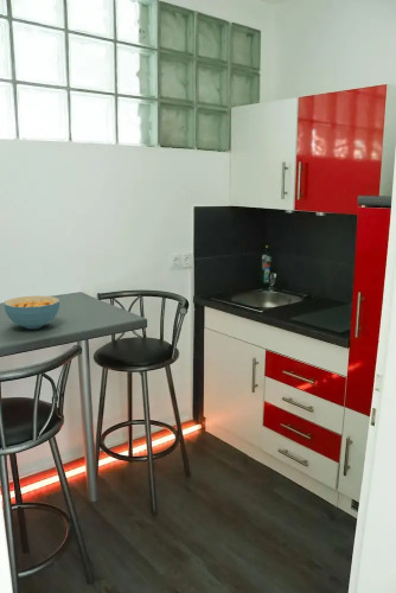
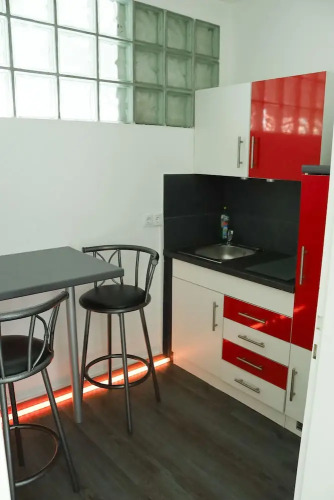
- cereal bowl [4,294,60,330]
